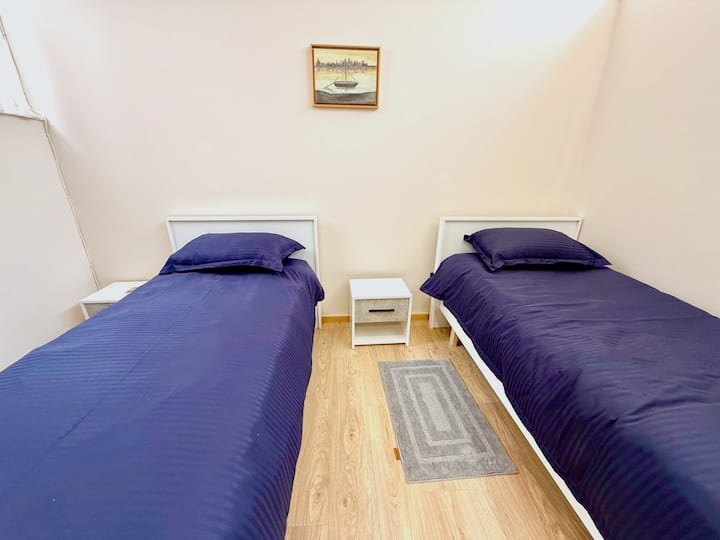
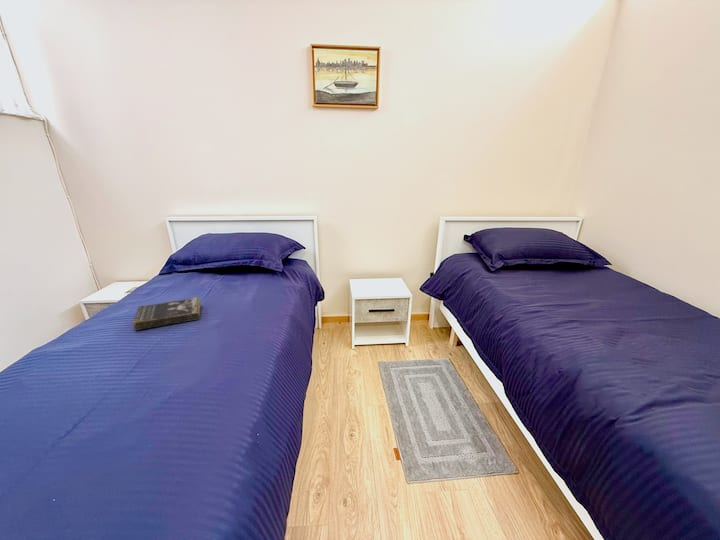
+ book [132,296,202,331]
